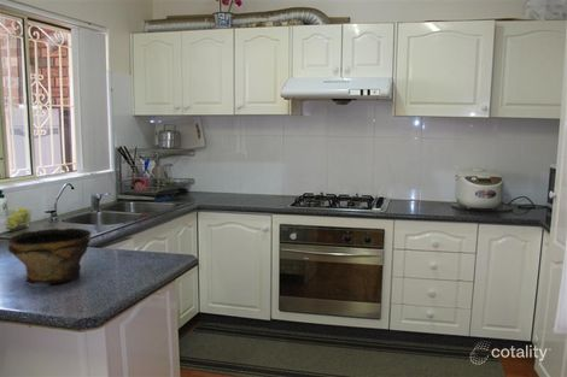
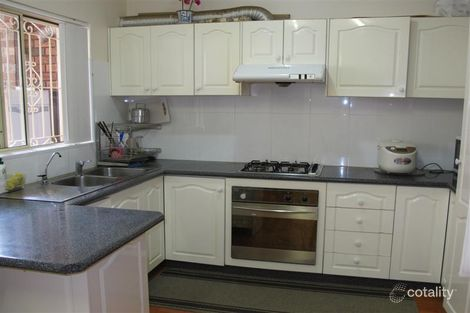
- bowl [7,226,93,285]
